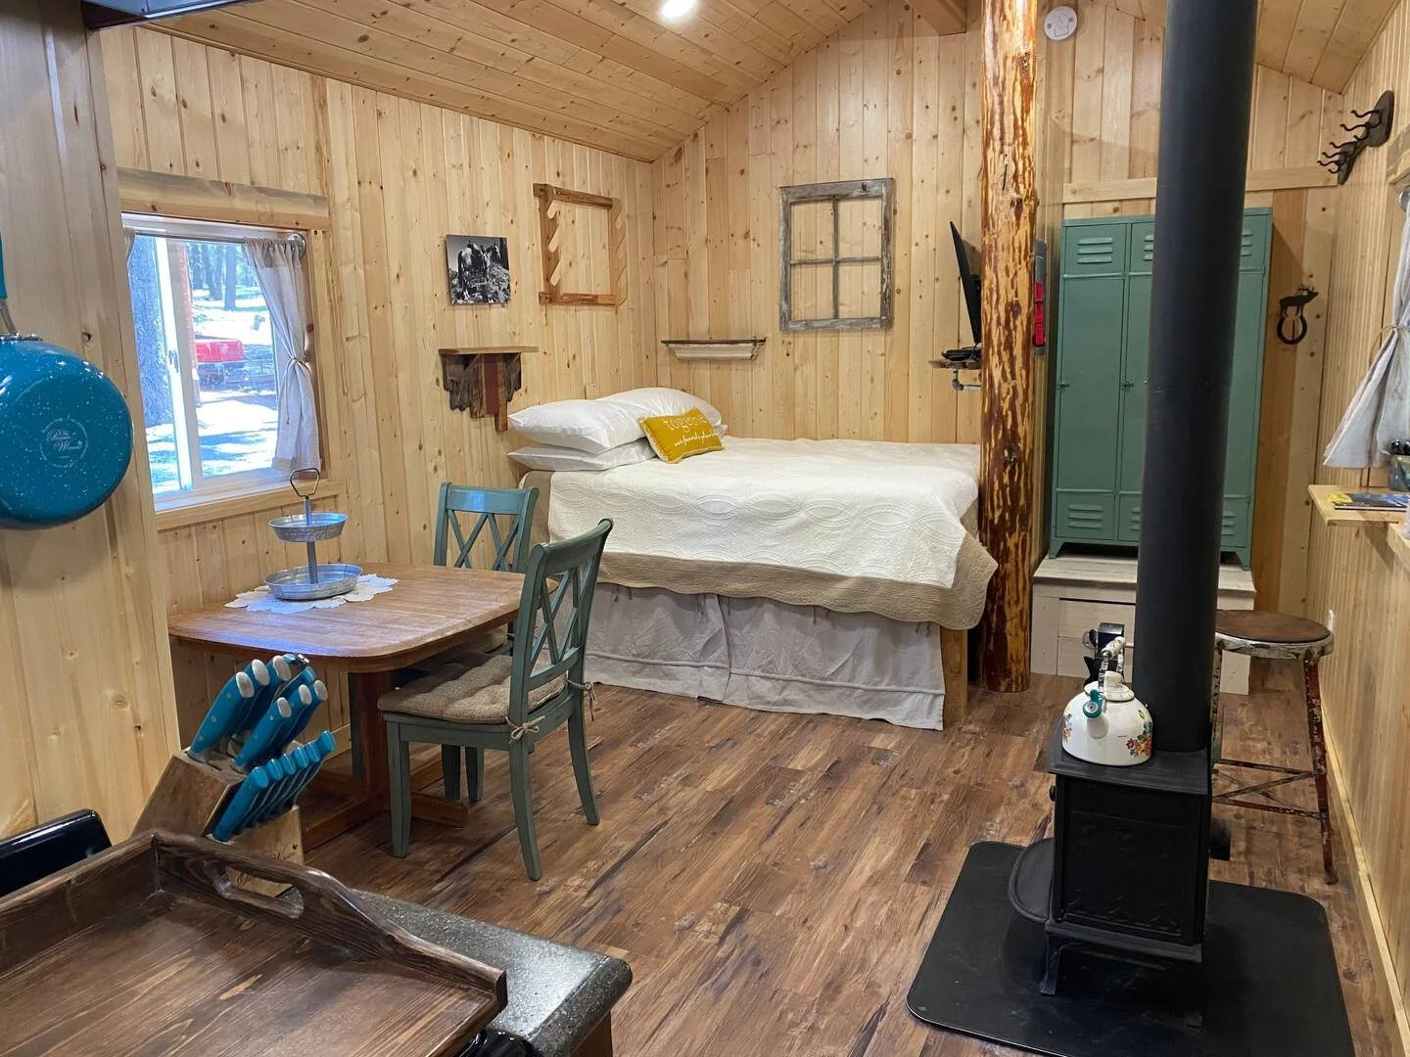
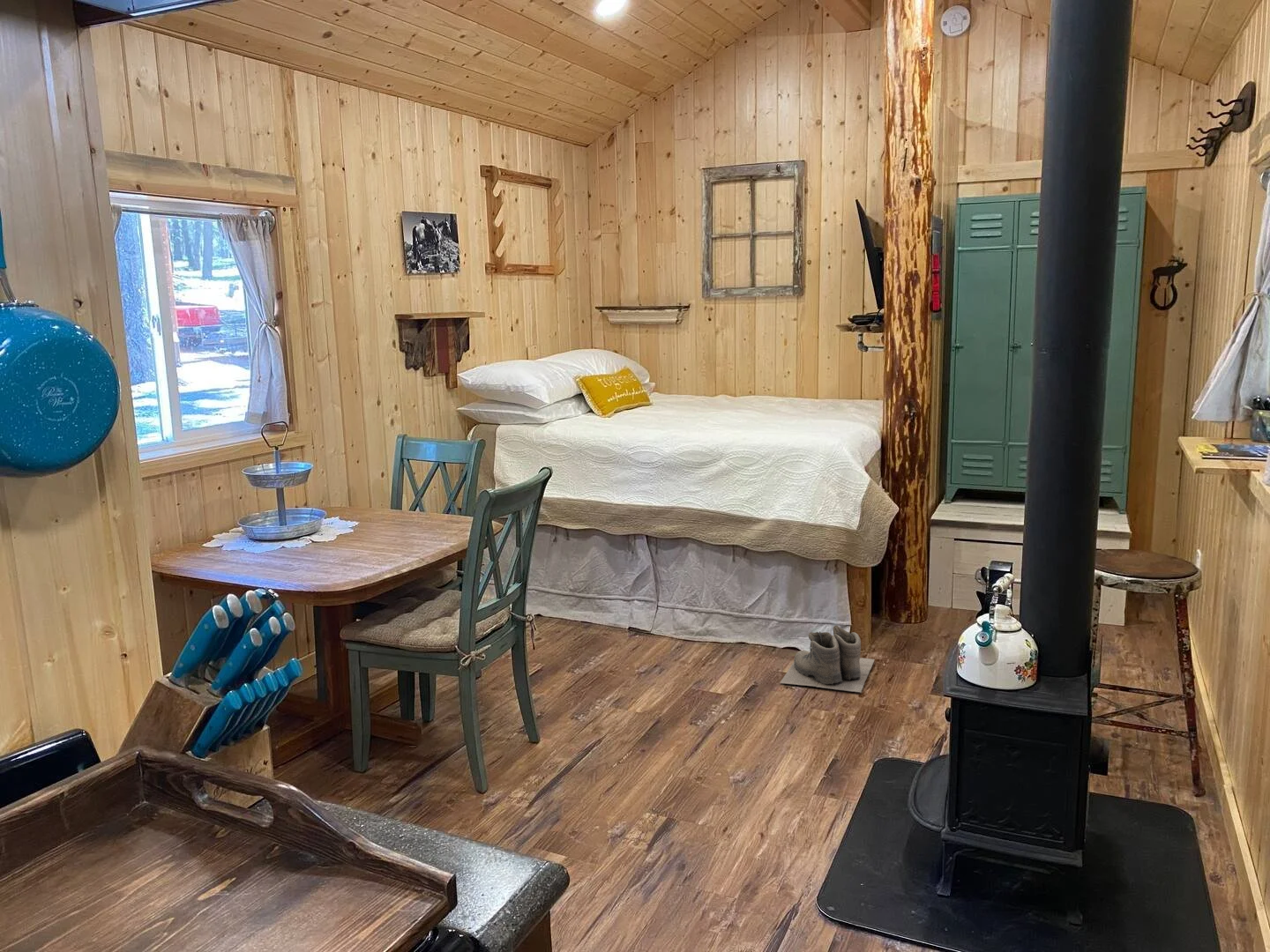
+ boots [779,625,876,693]
